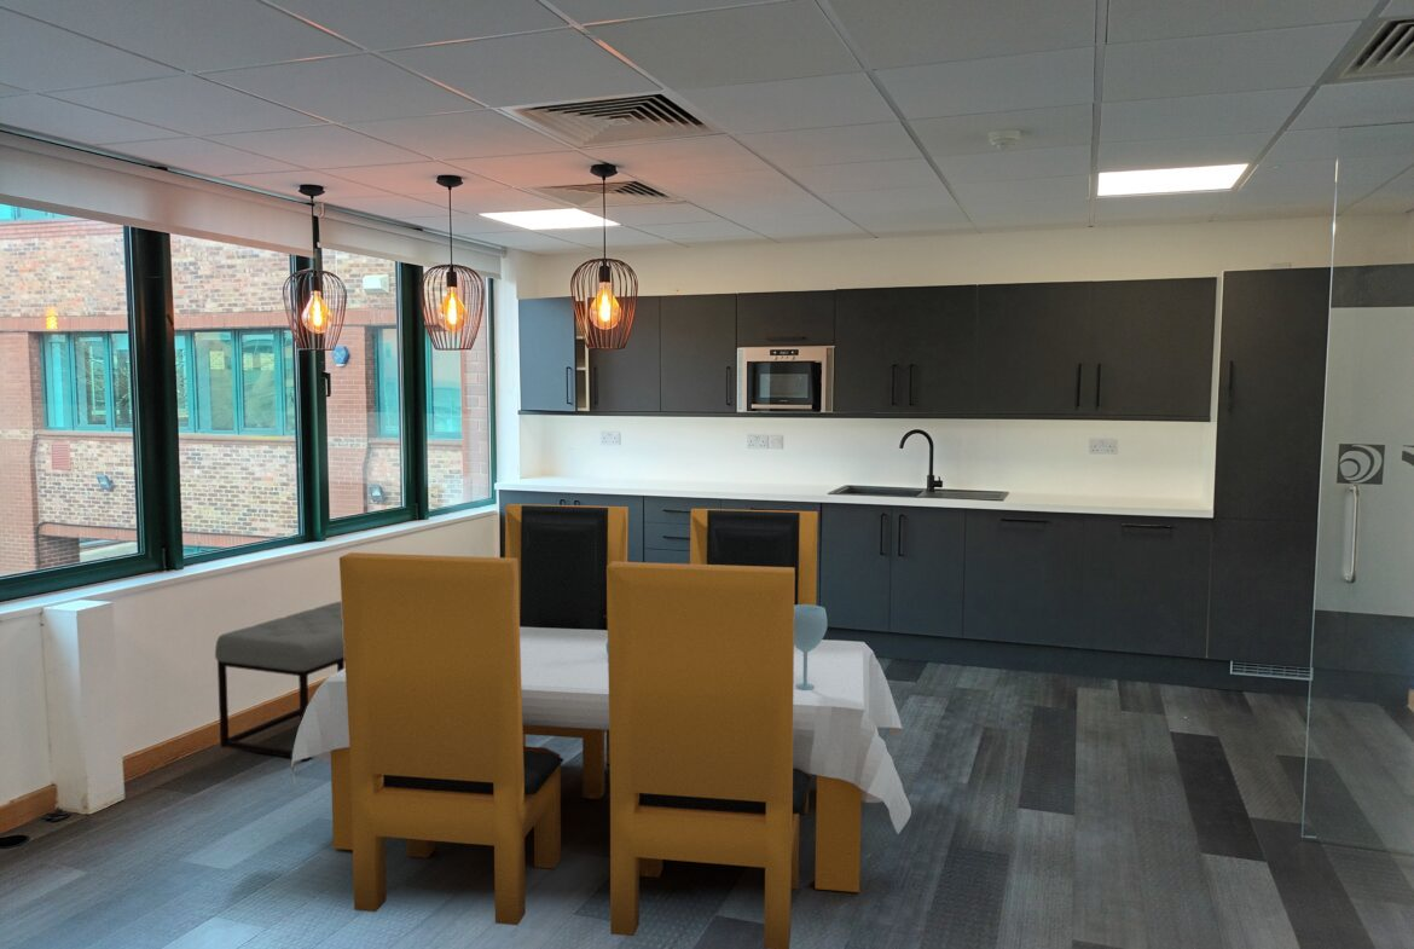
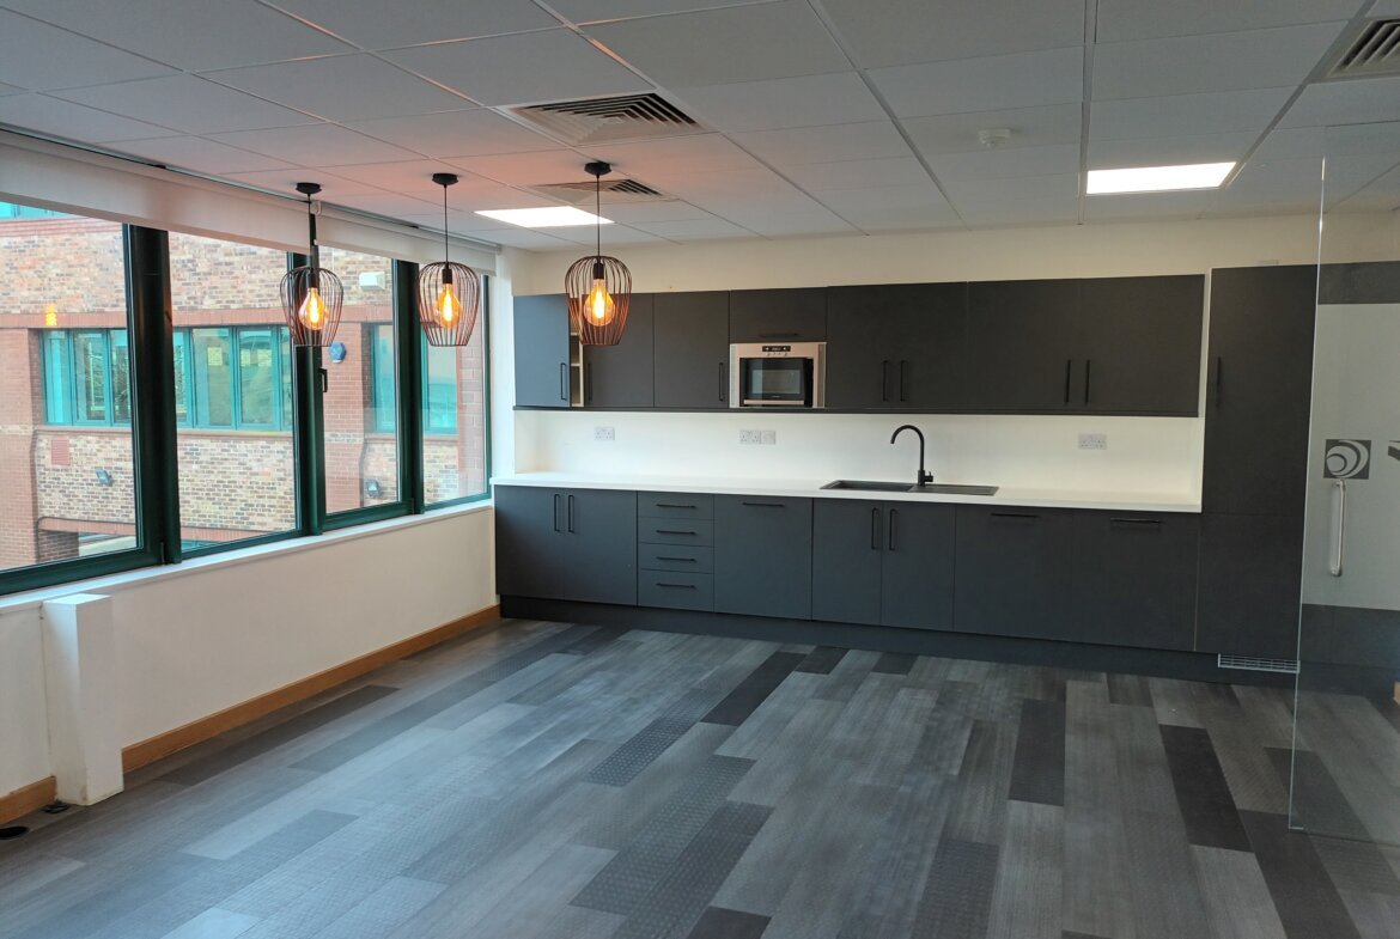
- bench [214,600,346,762]
- dining set [290,503,912,949]
